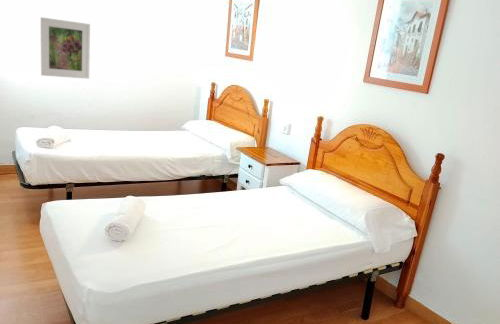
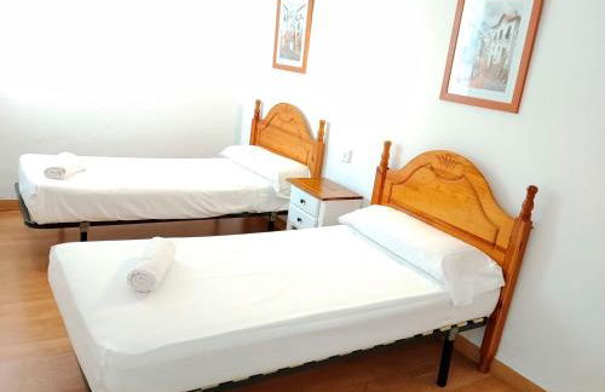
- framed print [39,16,91,80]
